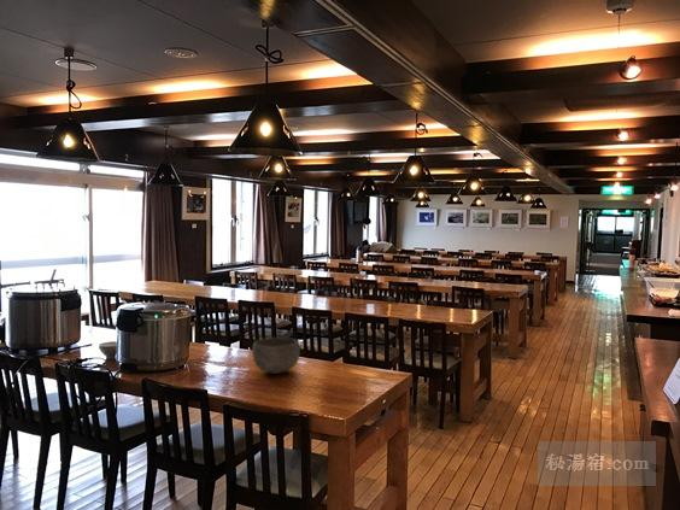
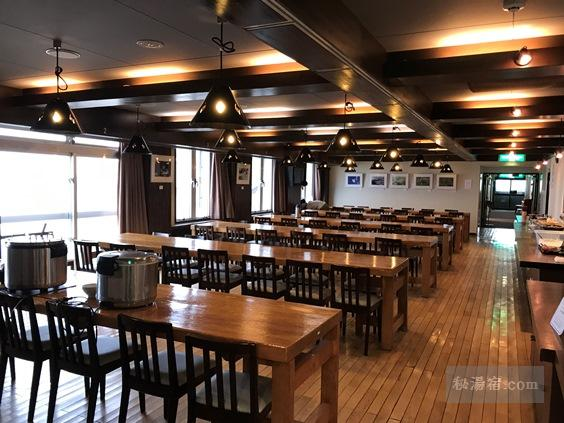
- bowl [251,336,301,375]
